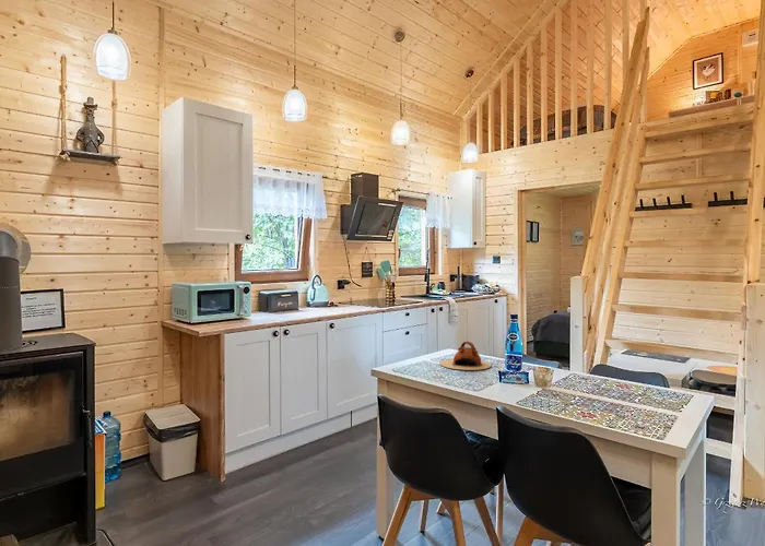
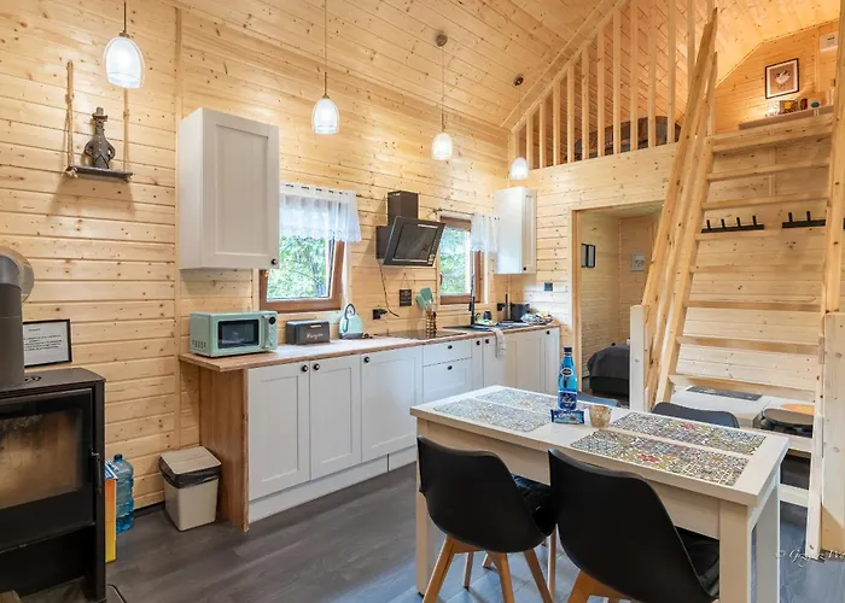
- teapot [438,341,492,371]
